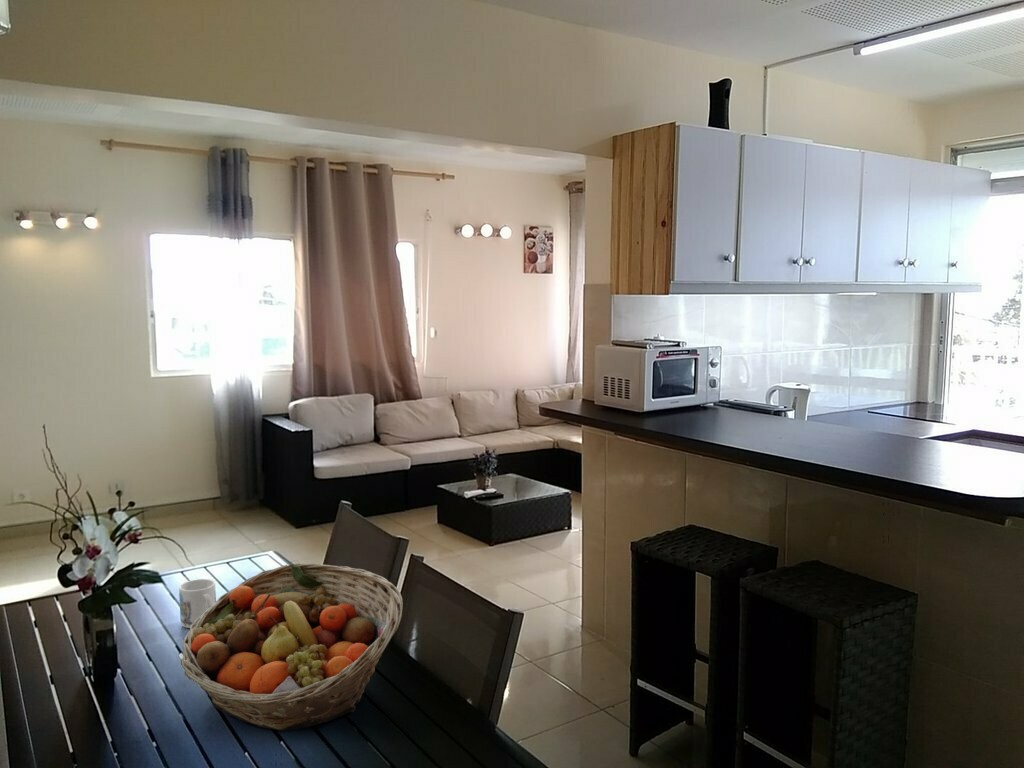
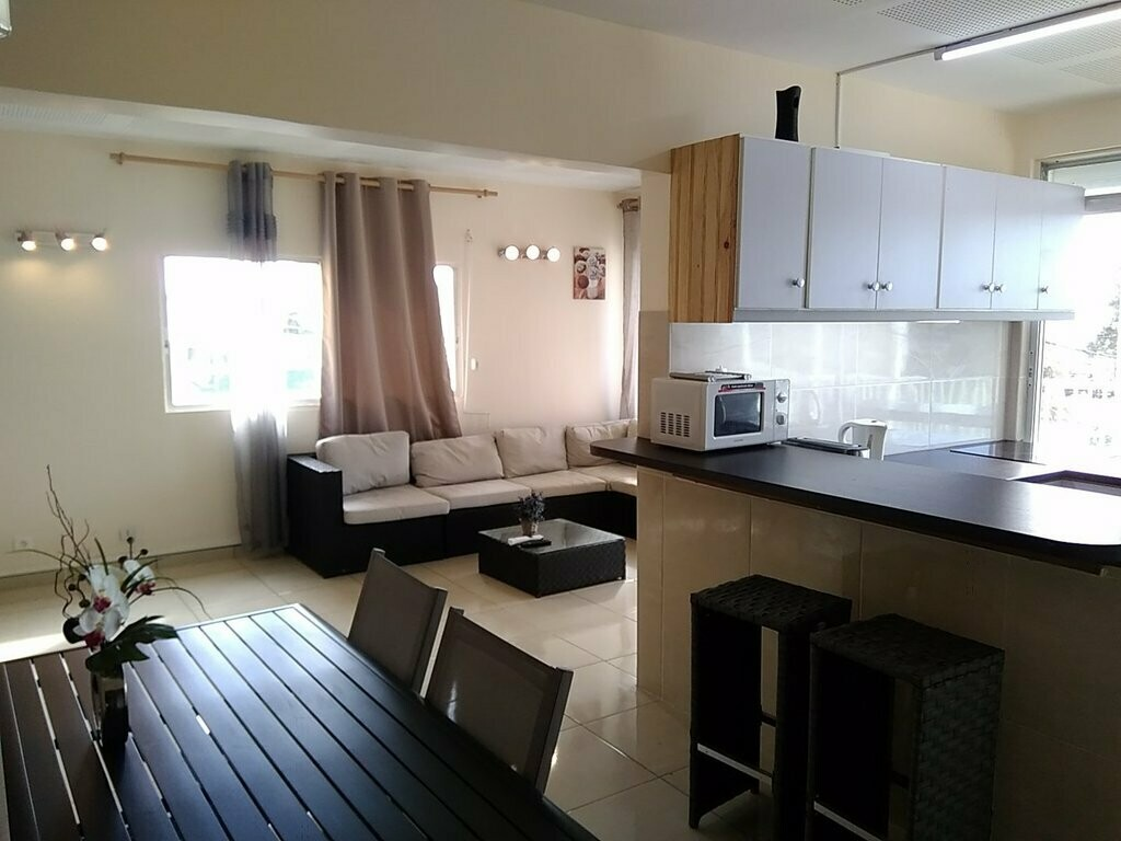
- mug [178,578,217,629]
- fruit basket [180,563,404,731]
